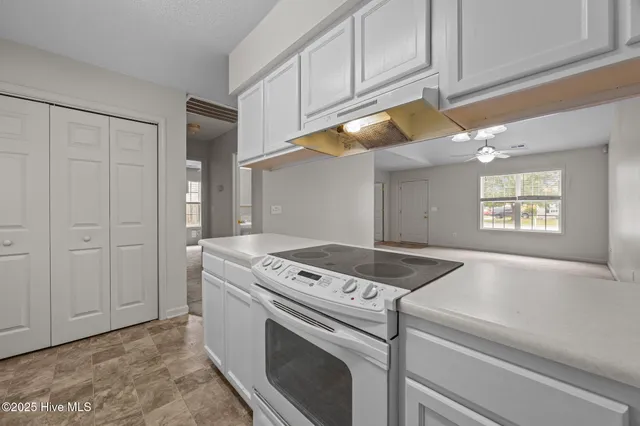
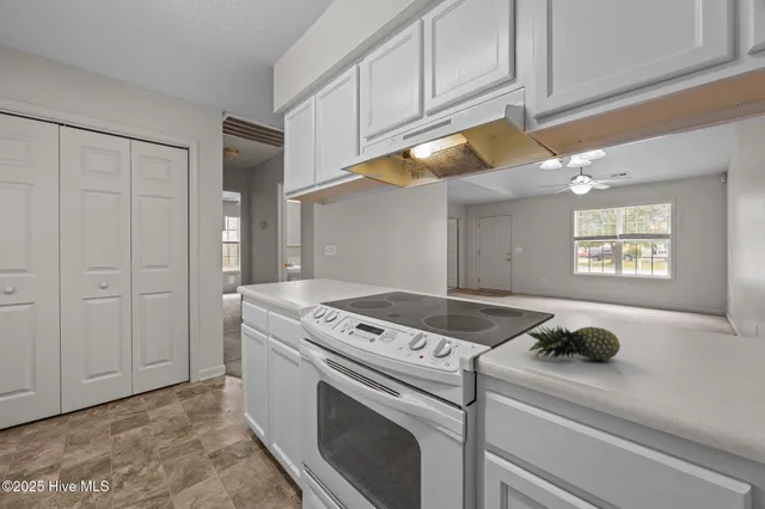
+ fruit [525,323,622,362]
